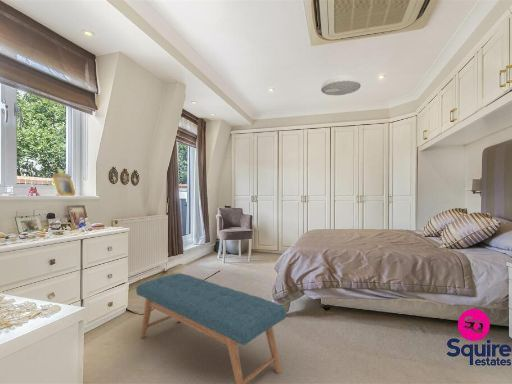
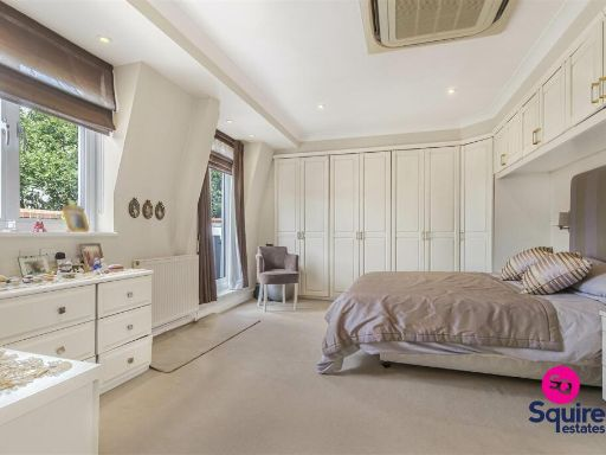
- ceiling light [320,74,362,97]
- bench [135,272,287,384]
